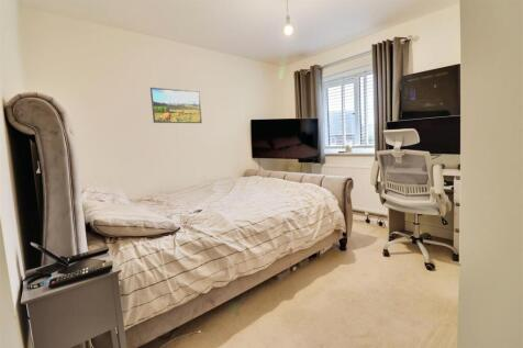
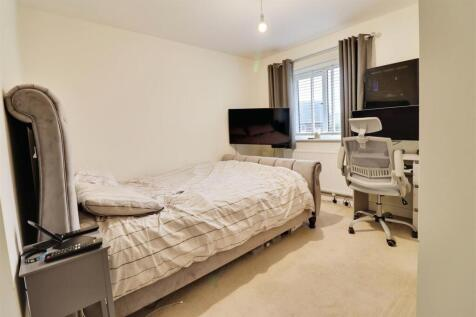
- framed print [149,87,203,124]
